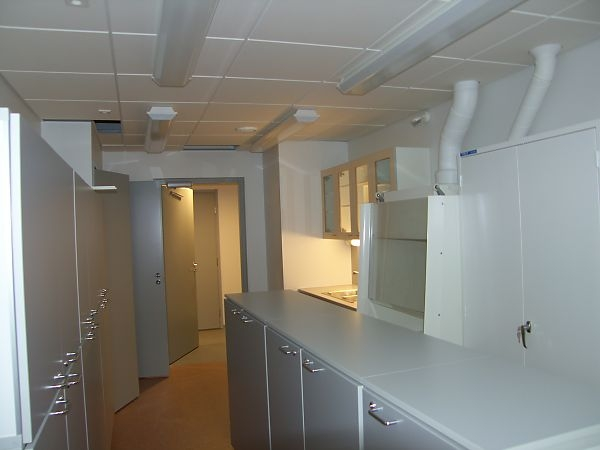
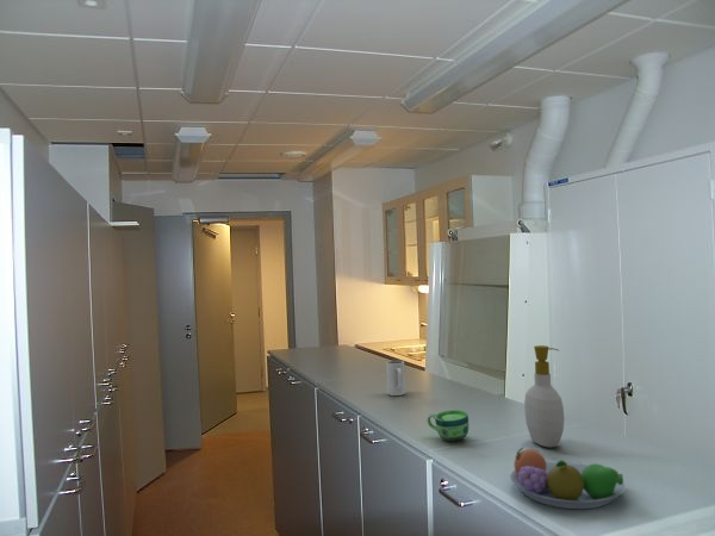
+ soap bottle [523,344,565,449]
+ fruit bowl [509,447,627,510]
+ cup [427,410,470,442]
+ mug [385,360,406,397]
